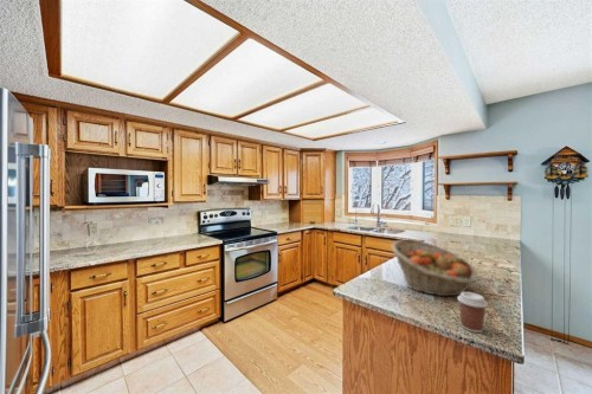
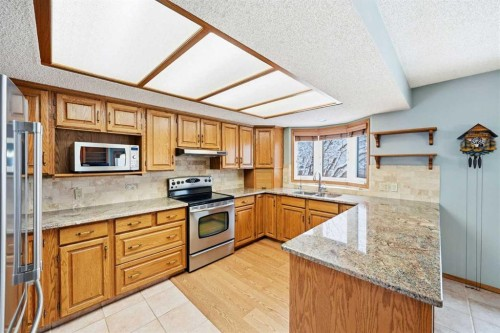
- coffee cup [456,291,489,334]
- fruit basket [390,238,478,297]
